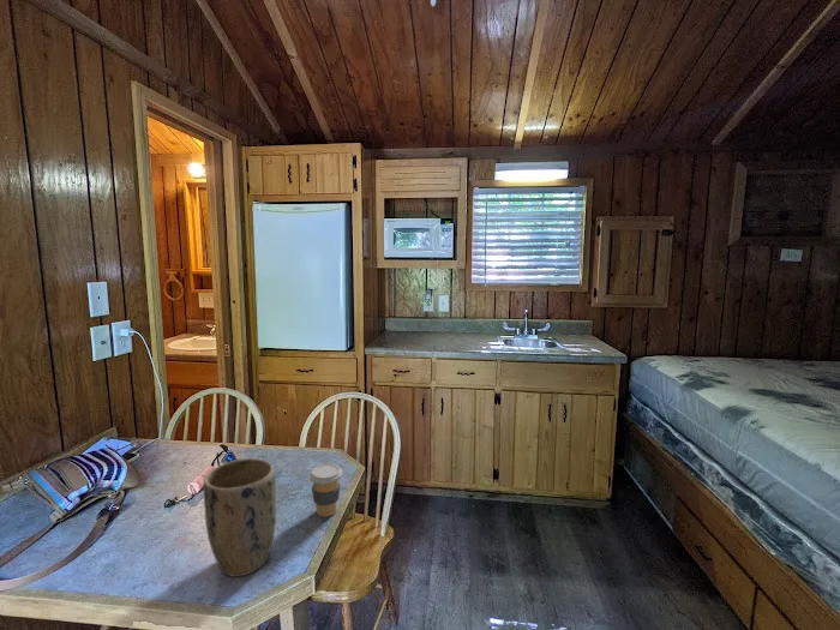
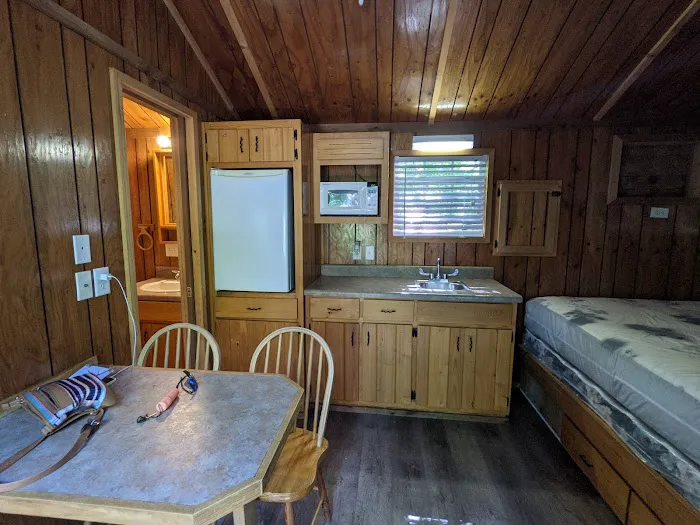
- coffee cup [308,463,343,518]
- plant pot [203,457,277,578]
